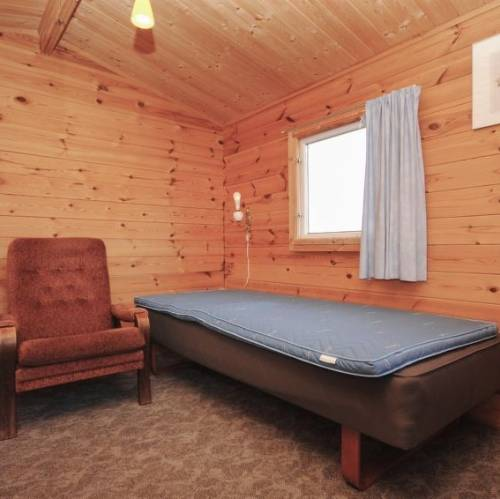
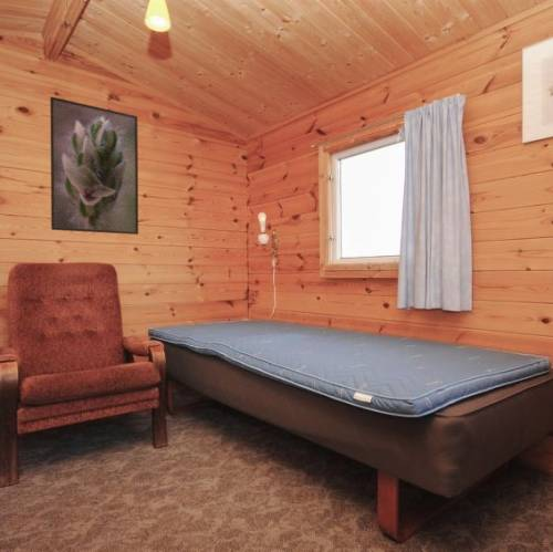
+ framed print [49,95,139,236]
